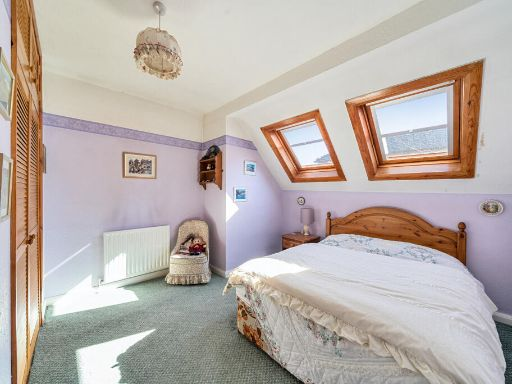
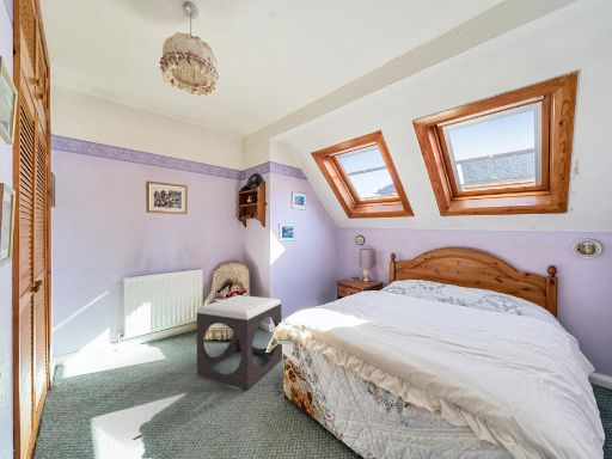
+ footstool [196,294,283,390]
